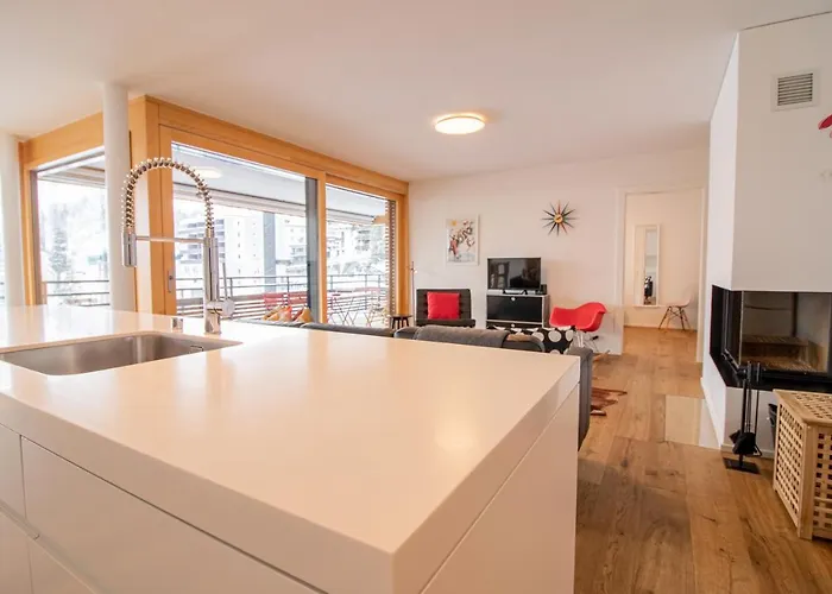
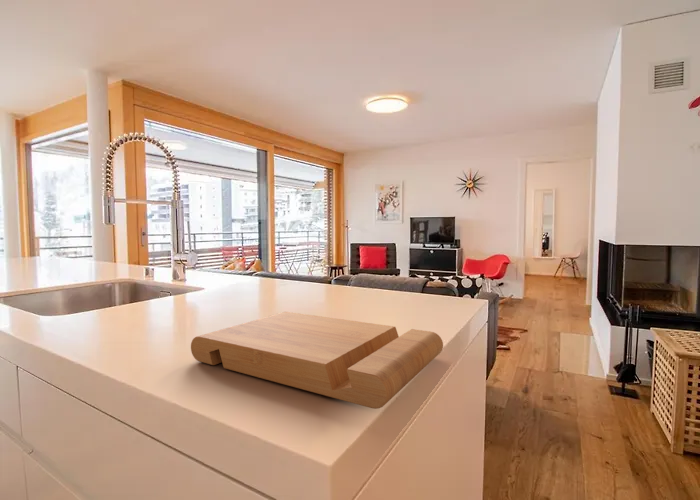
+ cutting board [190,311,444,410]
